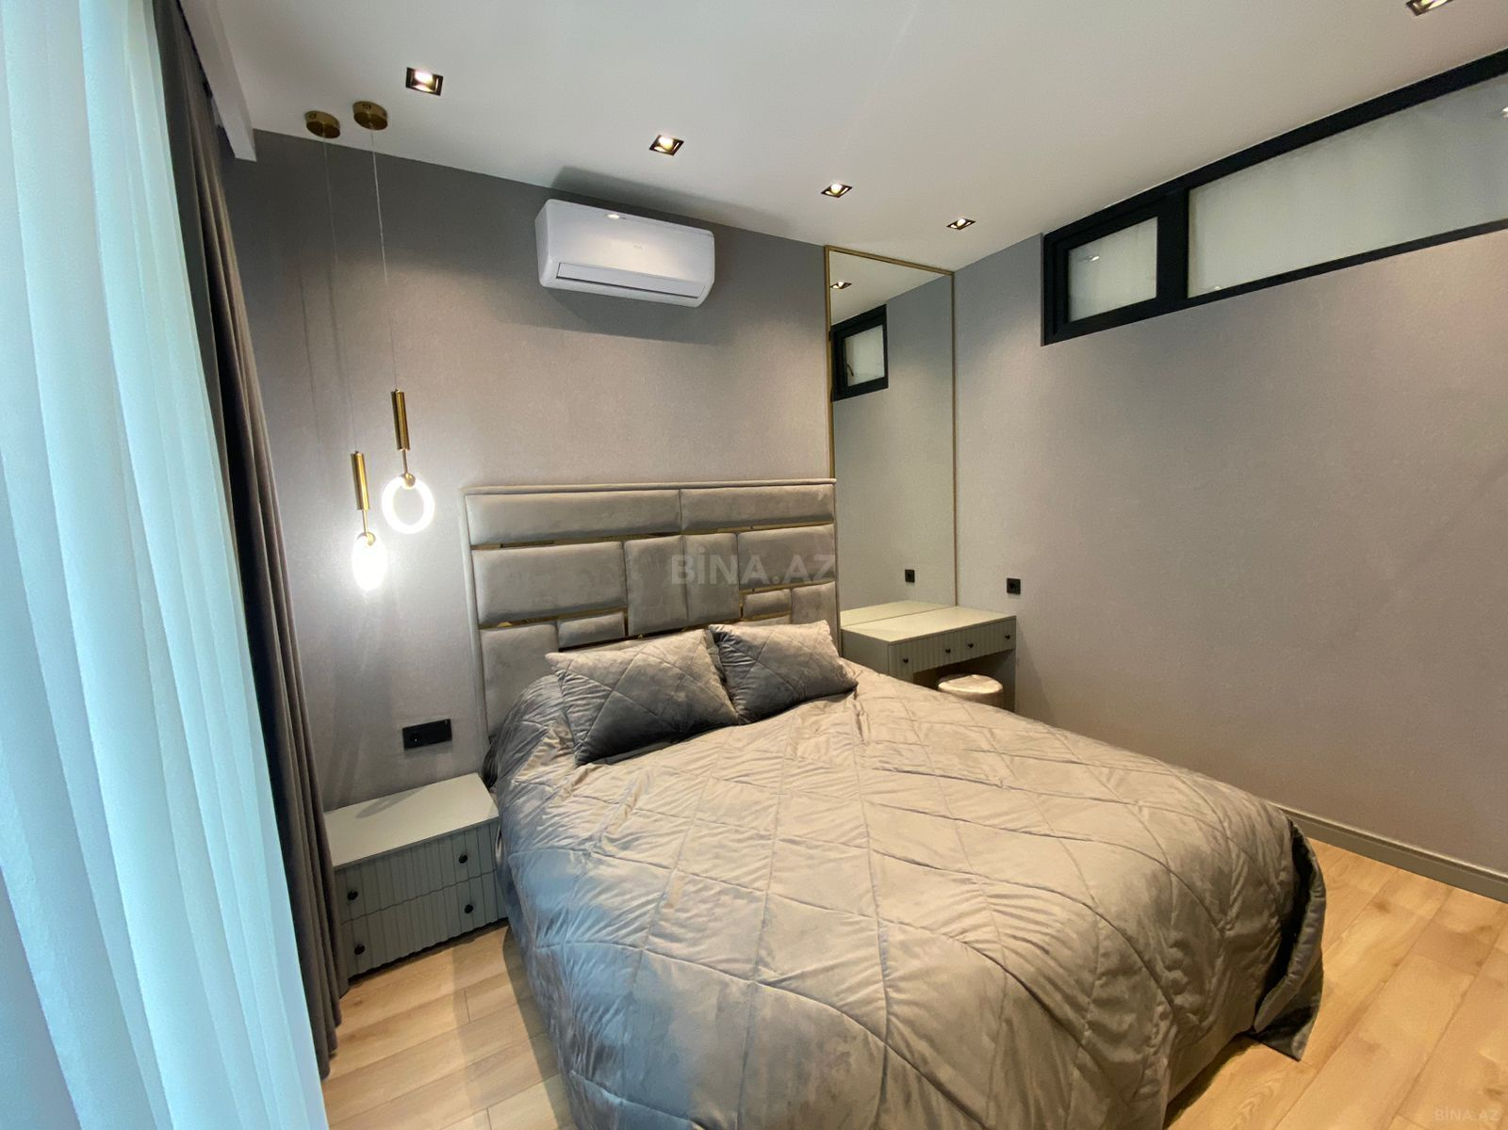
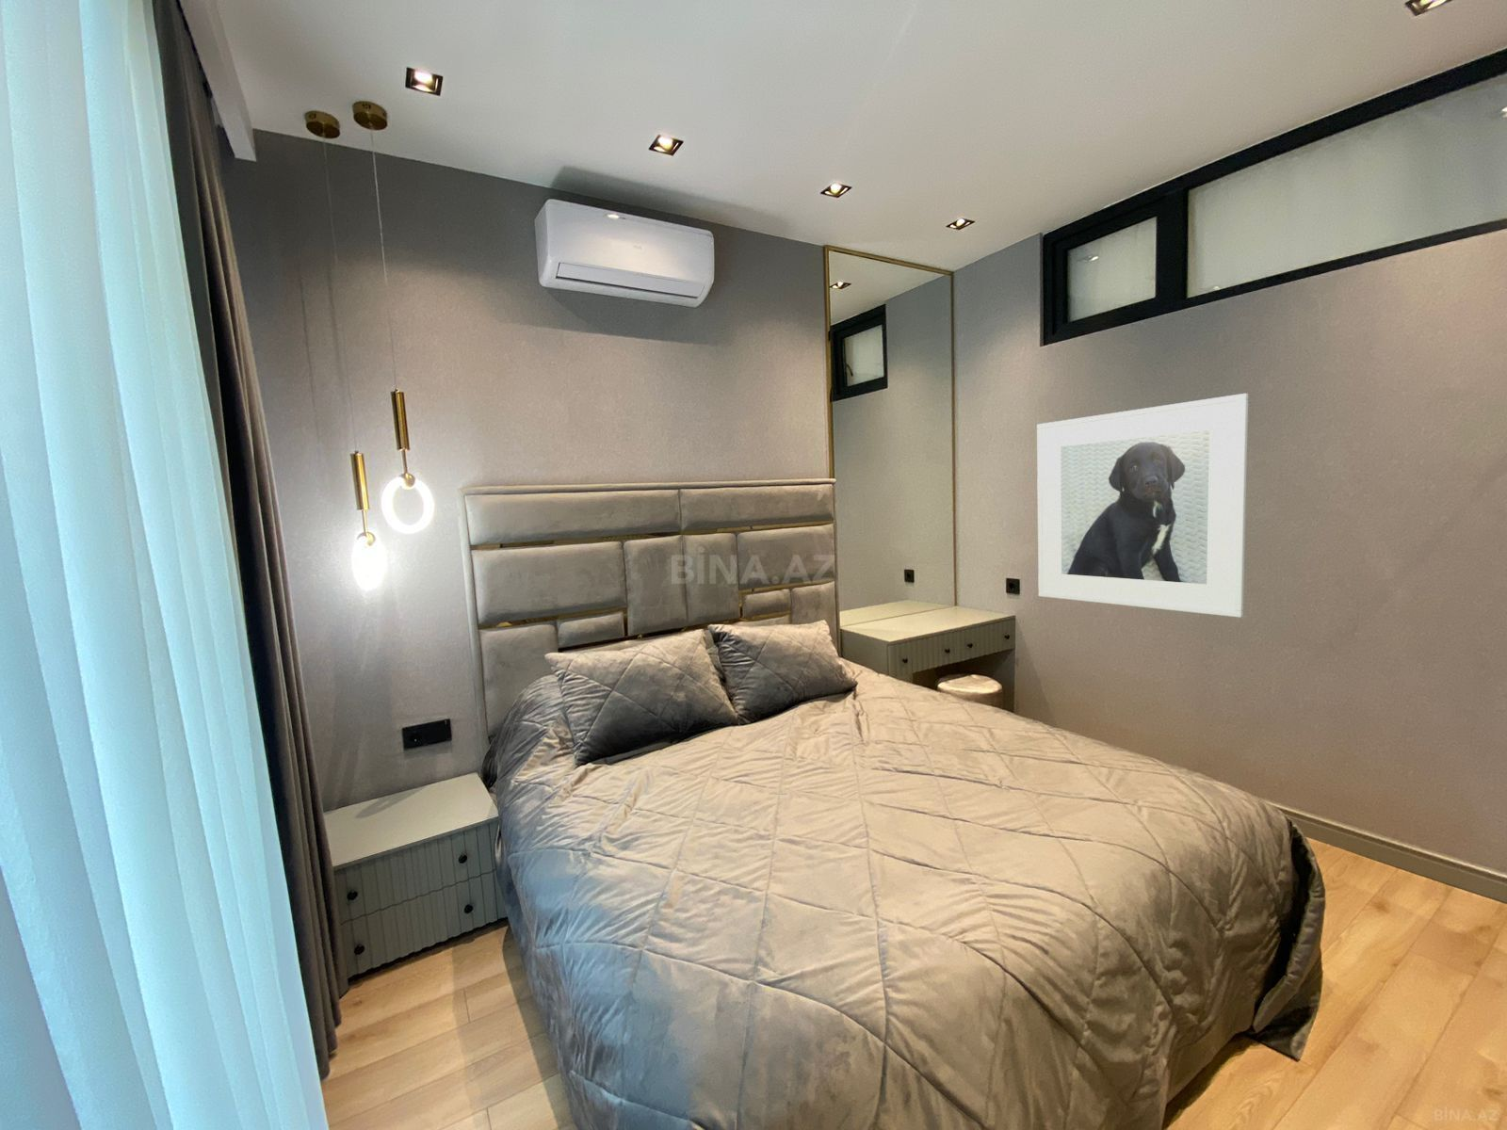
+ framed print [1036,393,1250,618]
